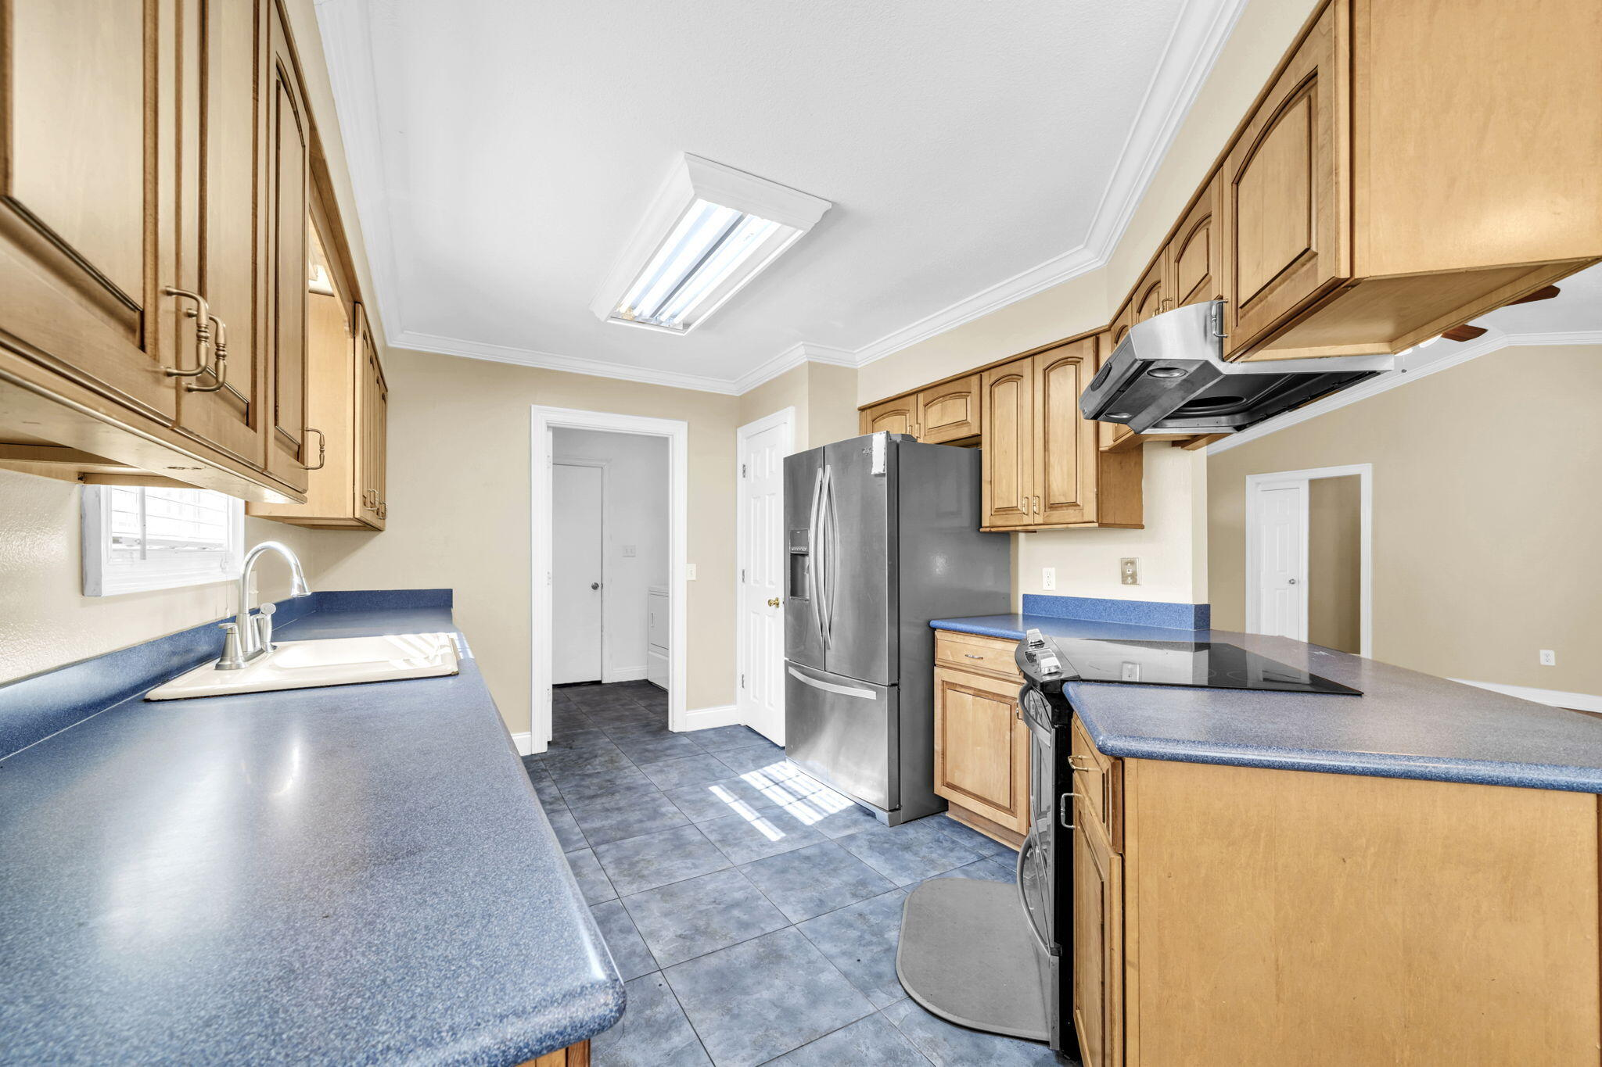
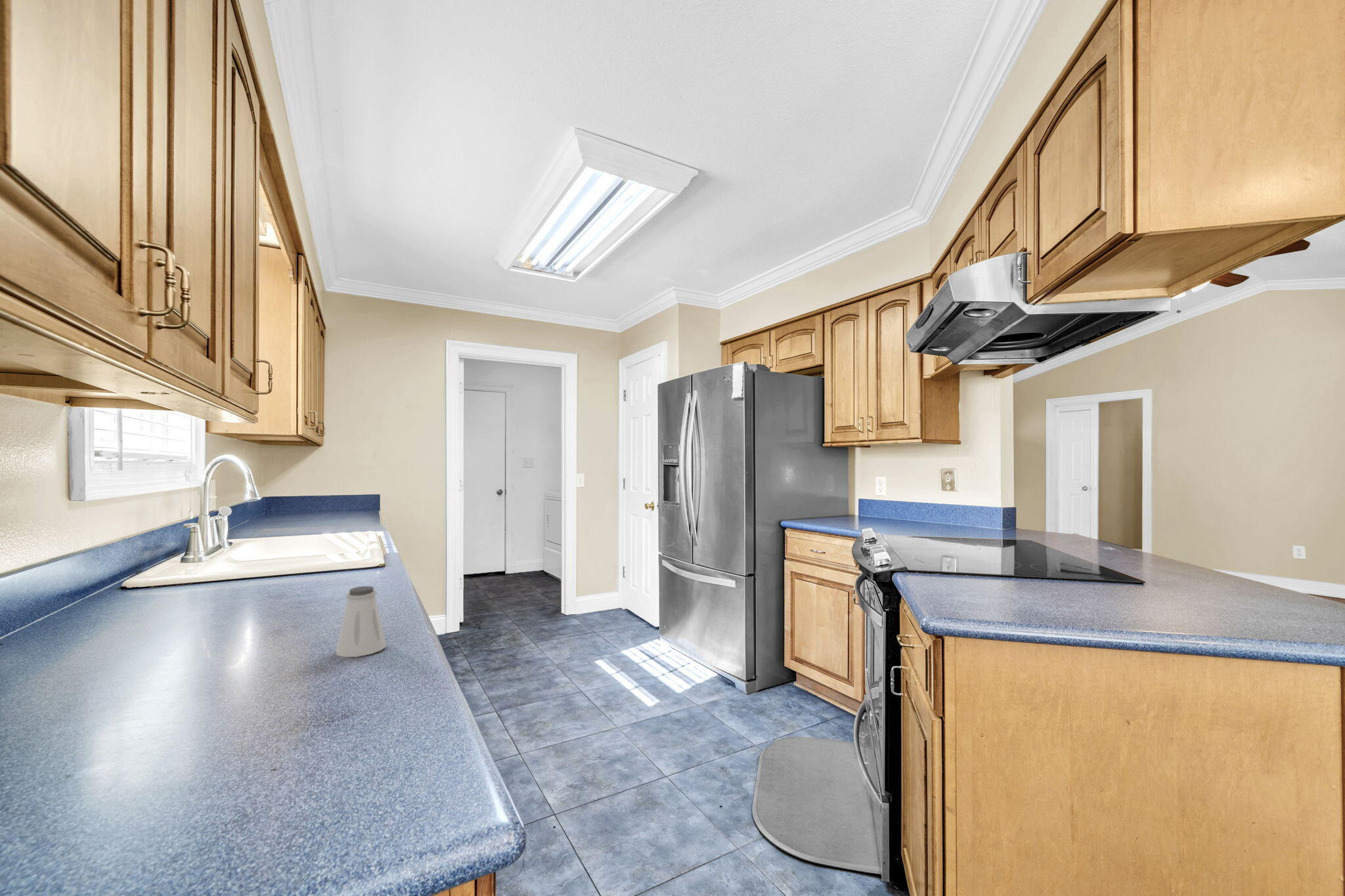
+ saltshaker [336,586,387,658]
